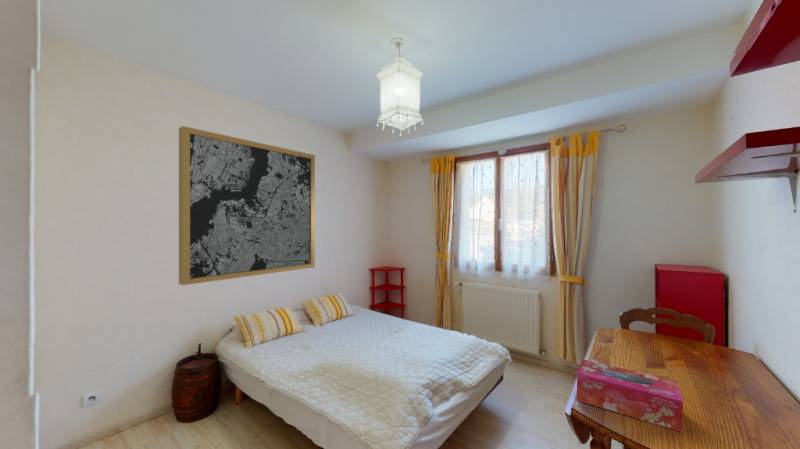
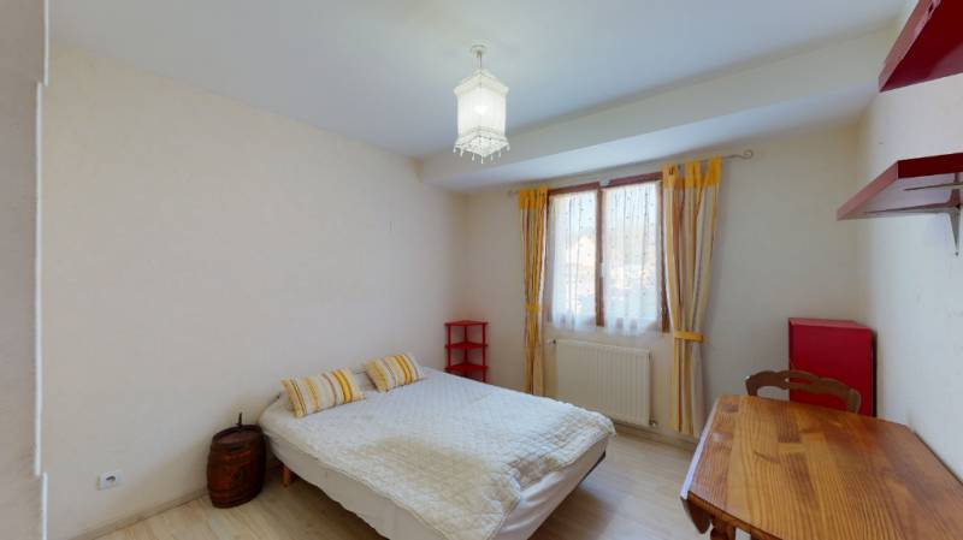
- wall art [178,125,316,286]
- tissue box [576,358,684,433]
